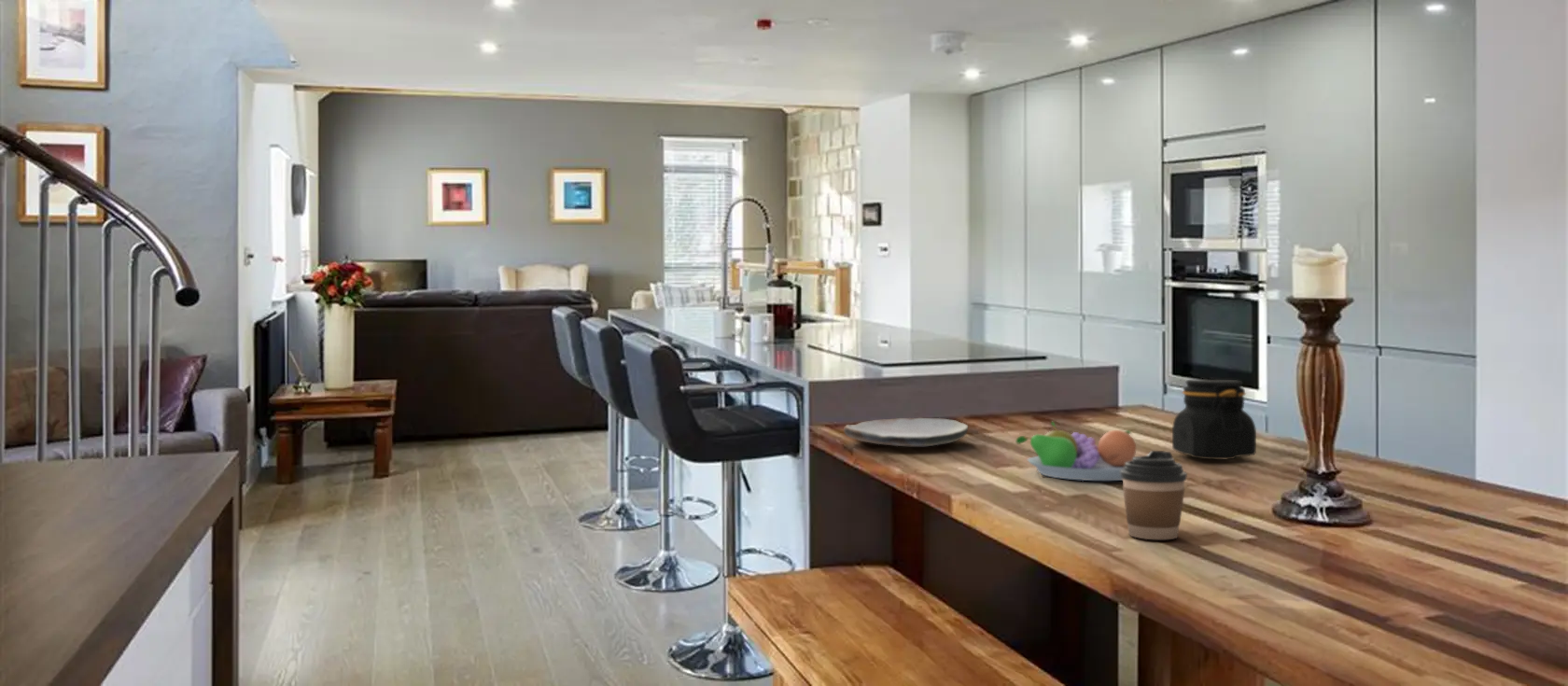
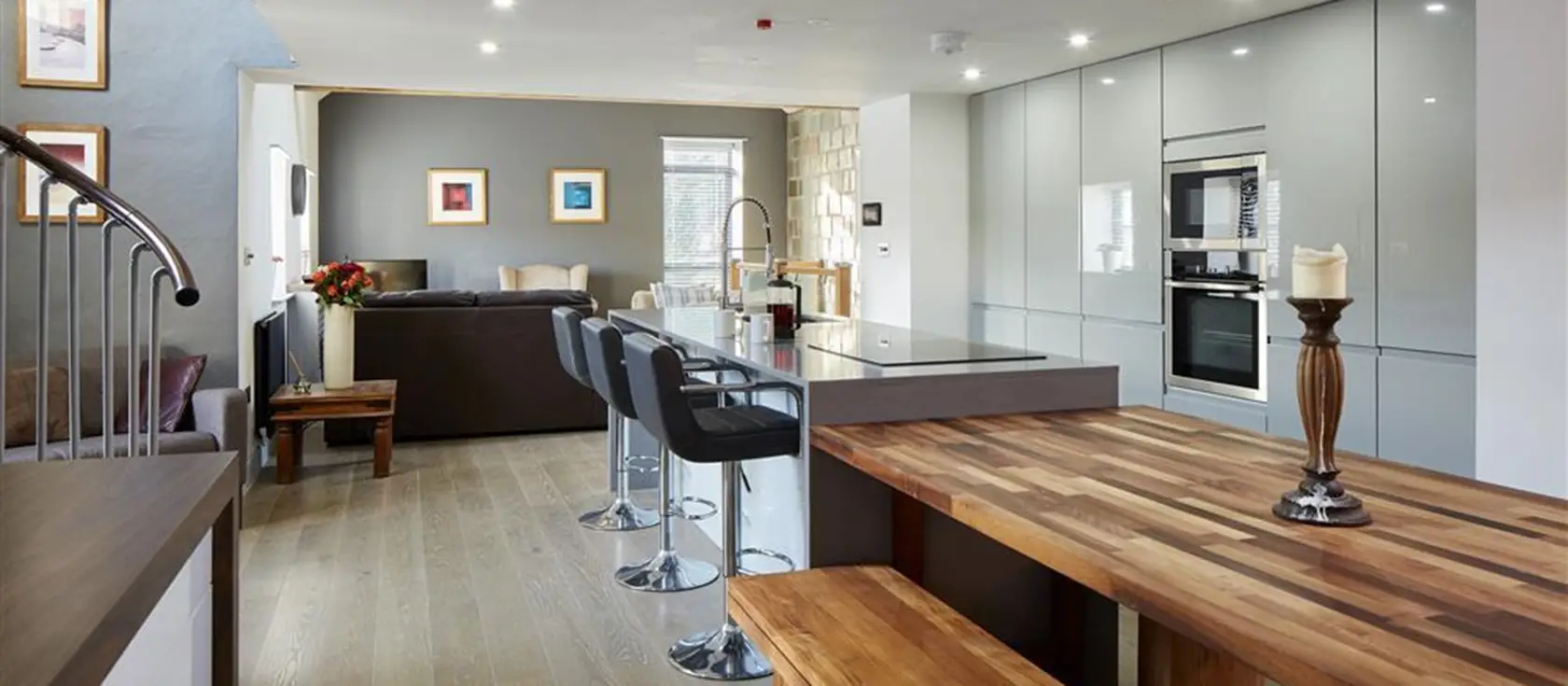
- plate [843,417,969,447]
- coffee cup [1121,450,1188,540]
- jar [1171,378,1257,460]
- fruit bowl [1015,421,1137,482]
